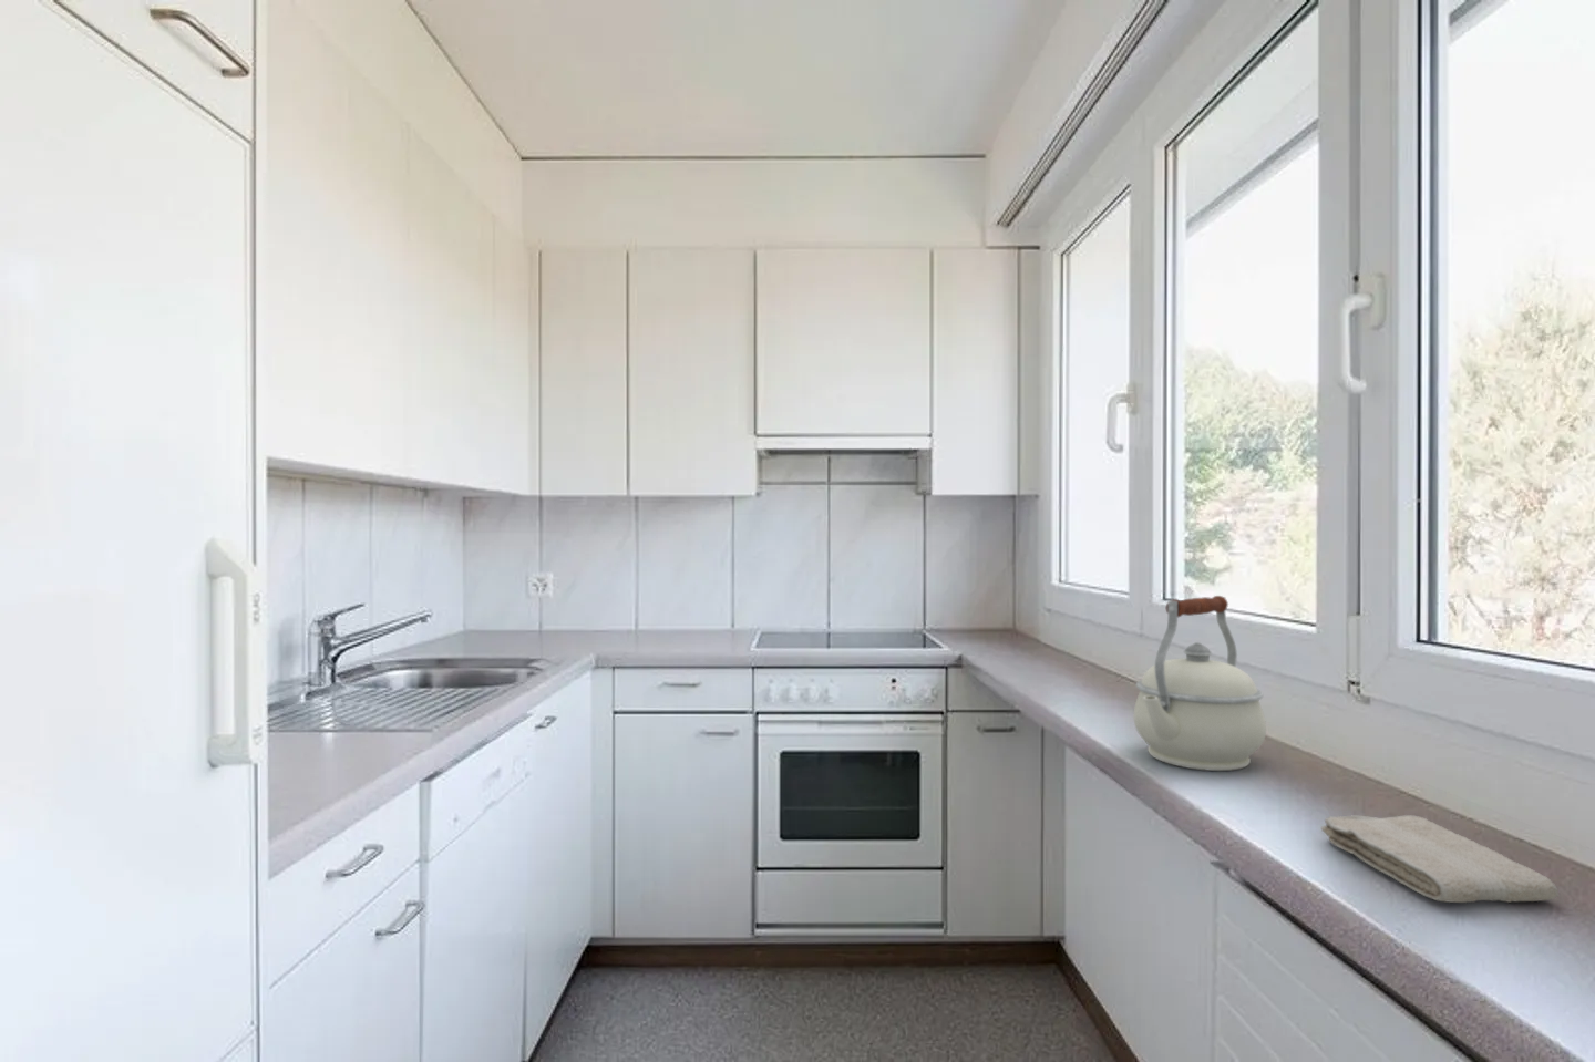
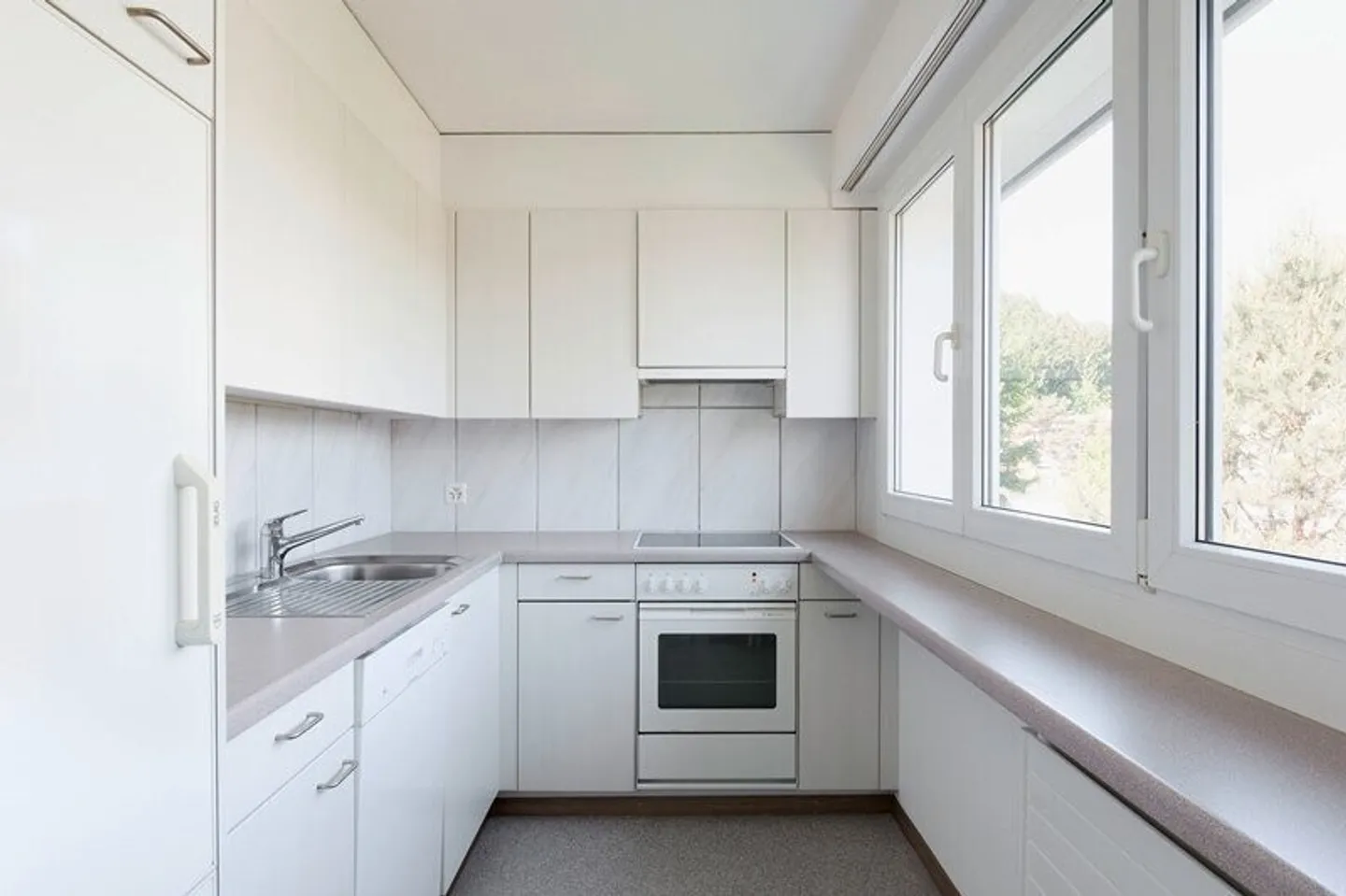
- washcloth [1320,814,1559,903]
- kettle [1133,595,1267,772]
